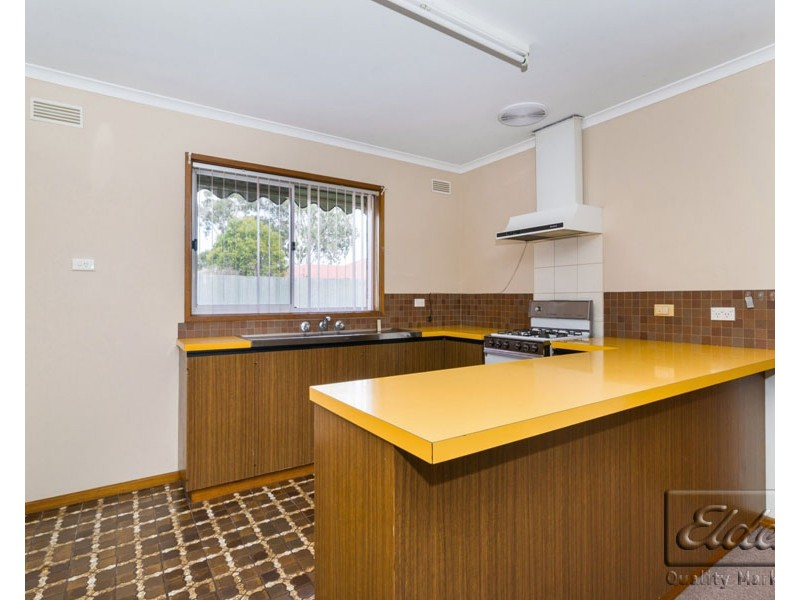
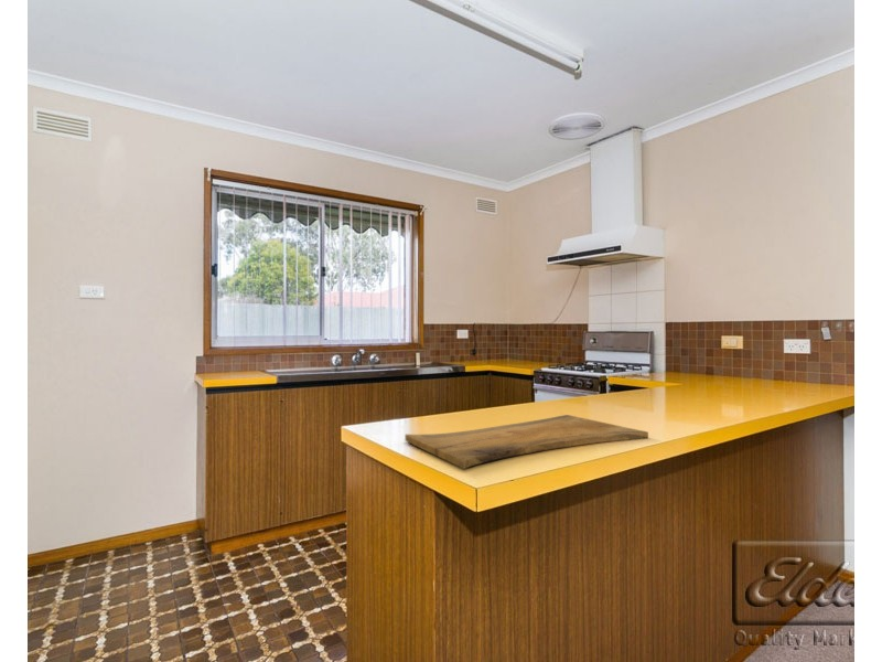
+ cutting board [405,414,649,470]
